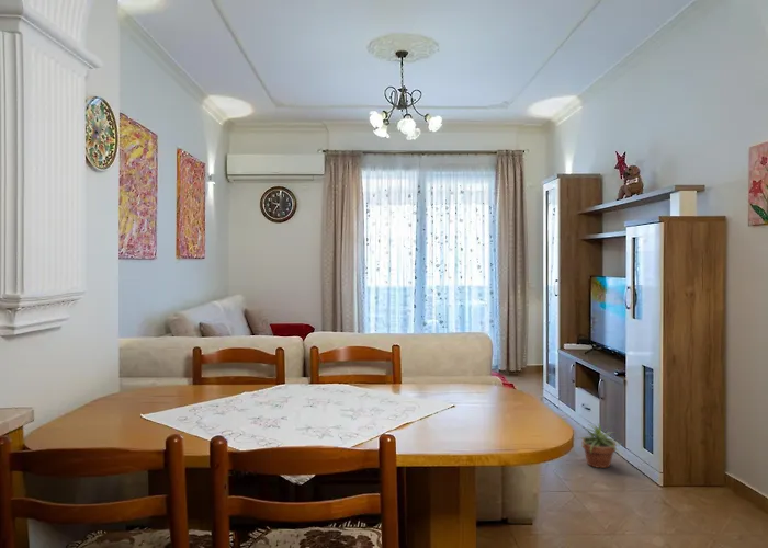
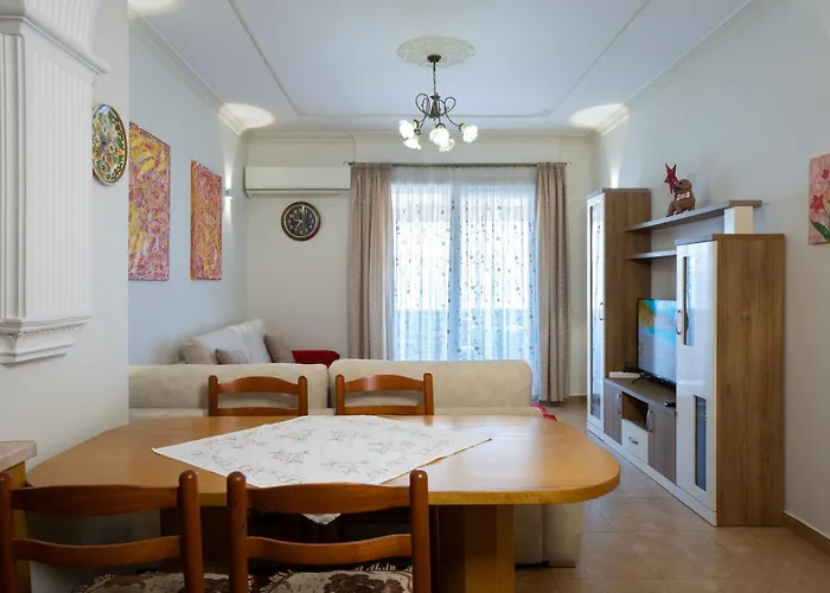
- potted plant [578,422,621,469]
